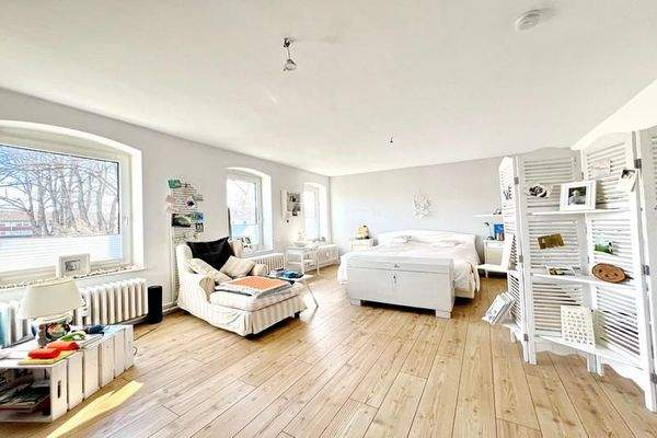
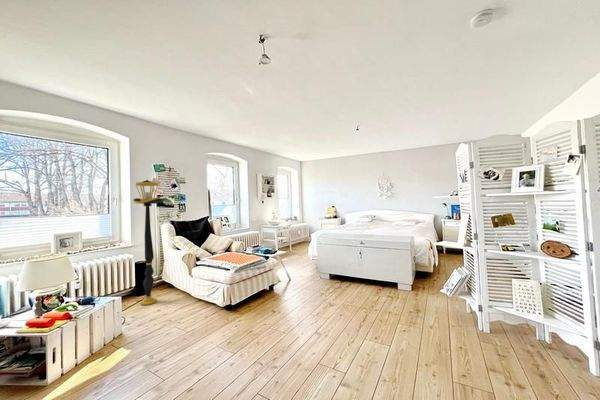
+ floor lamp [132,179,163,306]
